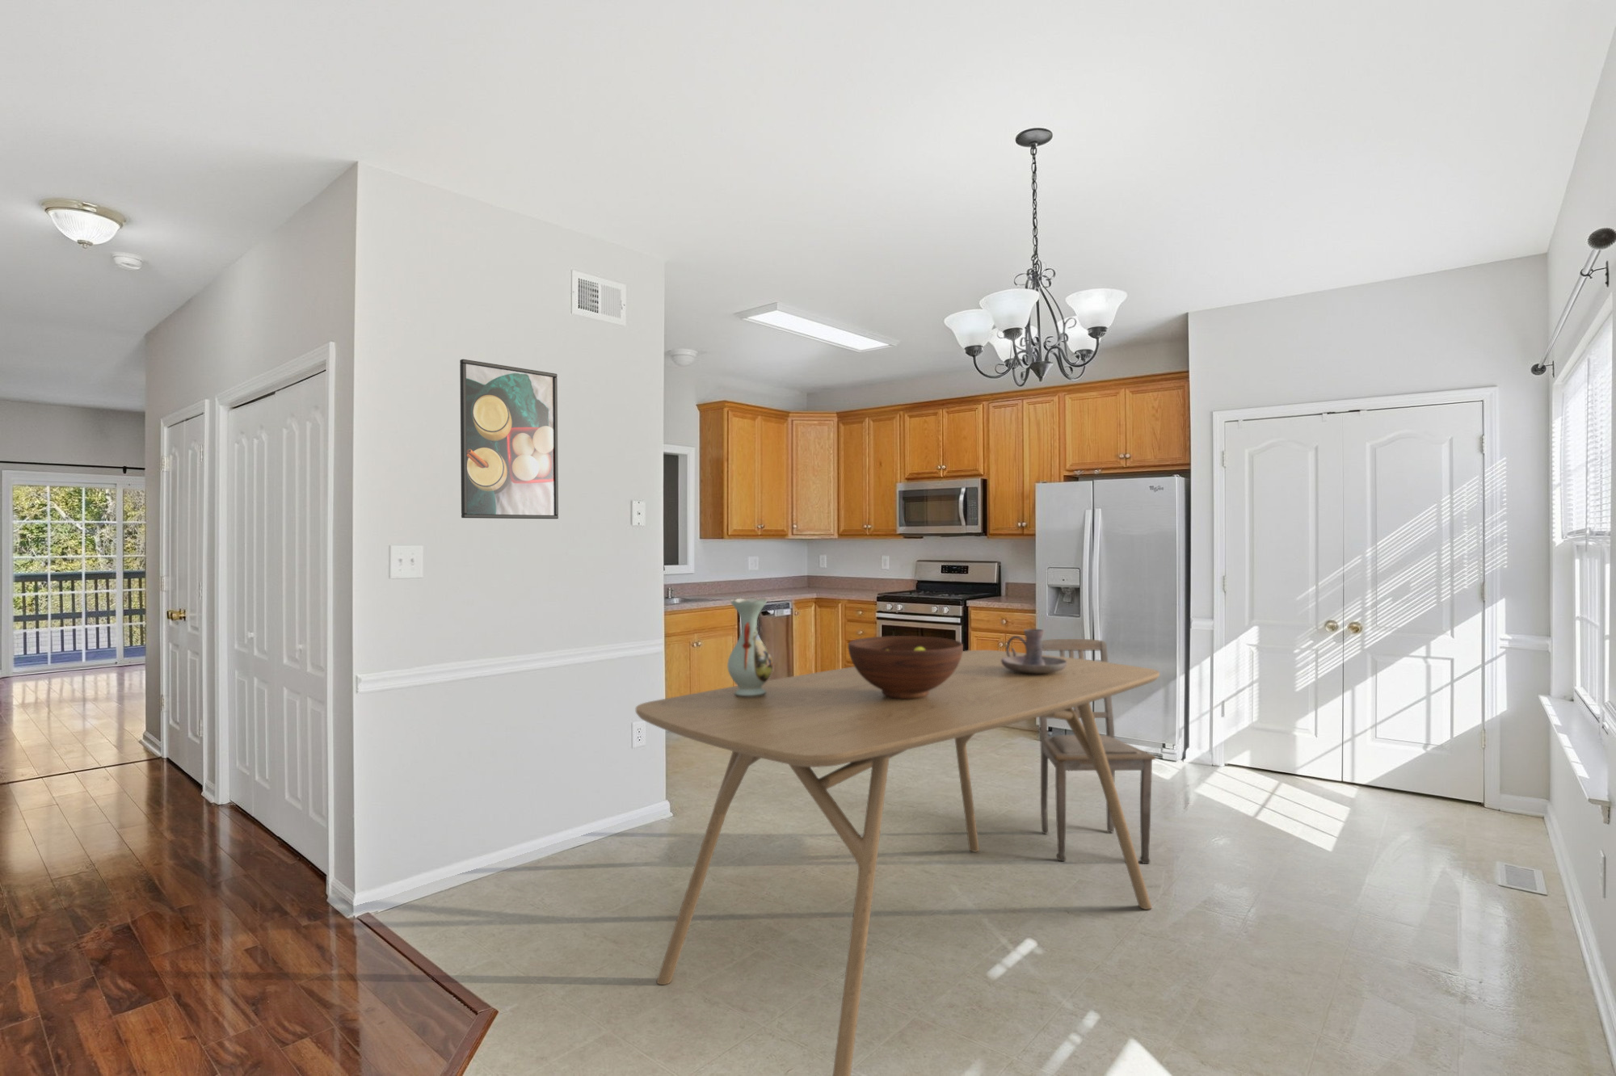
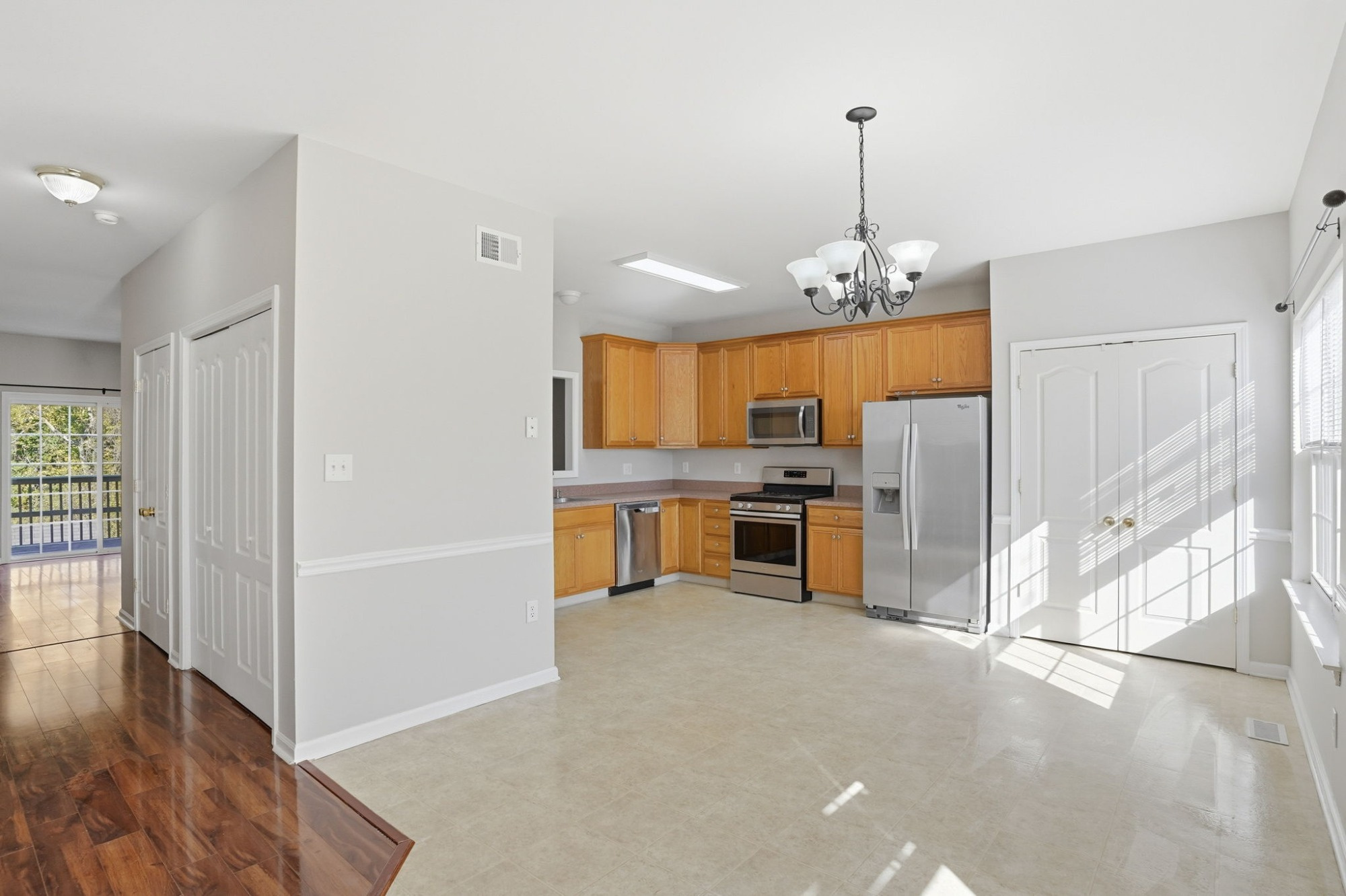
- fruit bowl [848,635,964,699]
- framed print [459,359,559,520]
- candle holder [1001,628,1067,674]
- vase [726,597,774,698]
- dining chair [1039,638,1156,865]
- dining table [635,650,1160,1076]
